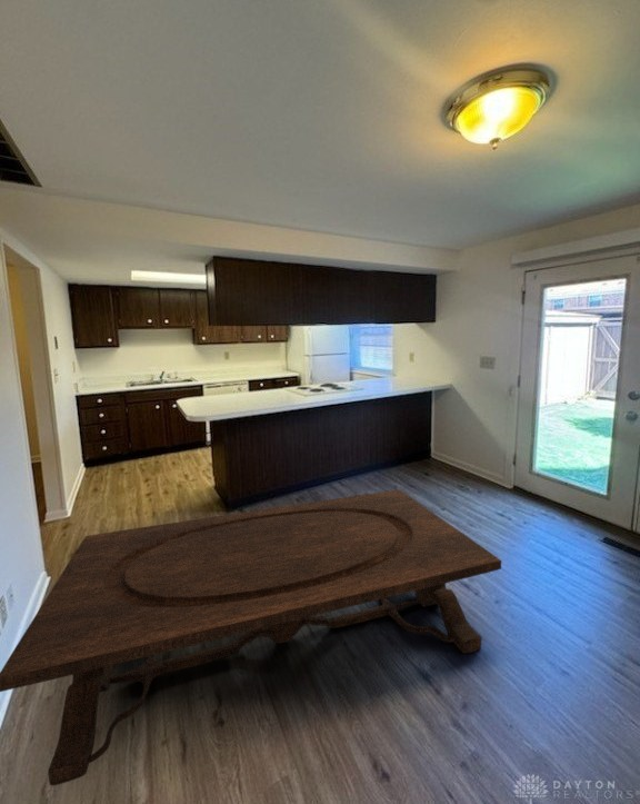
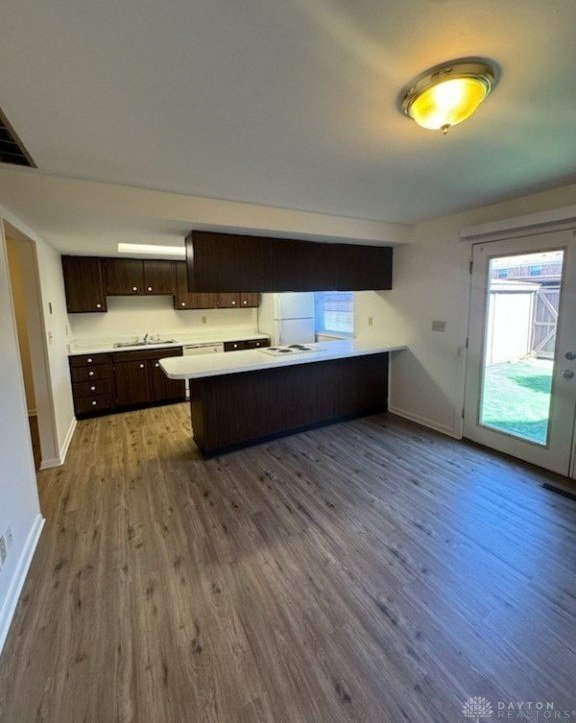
- dining table [0,488,502,786]
